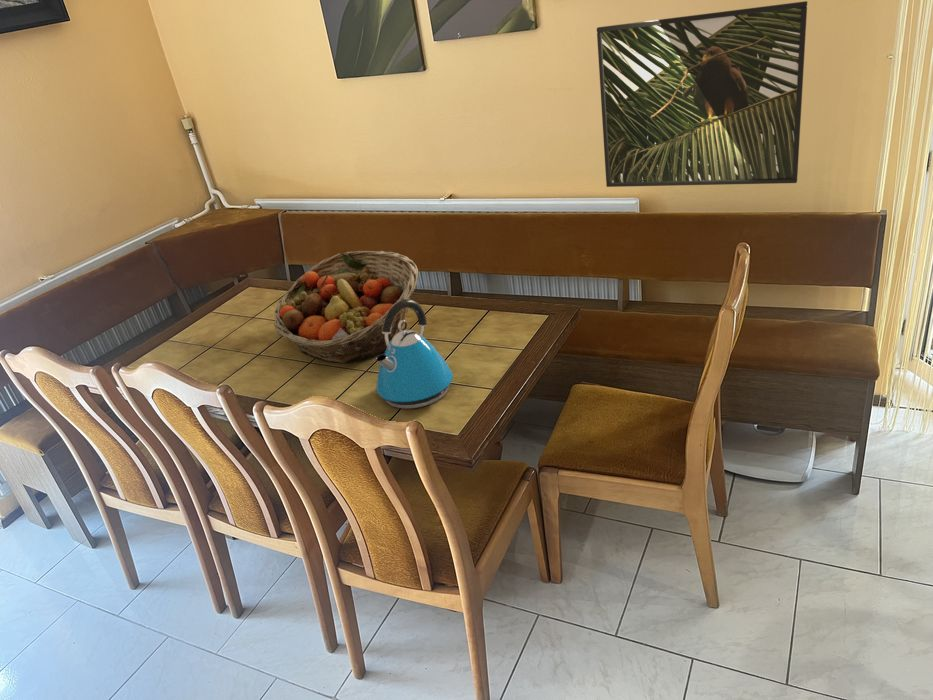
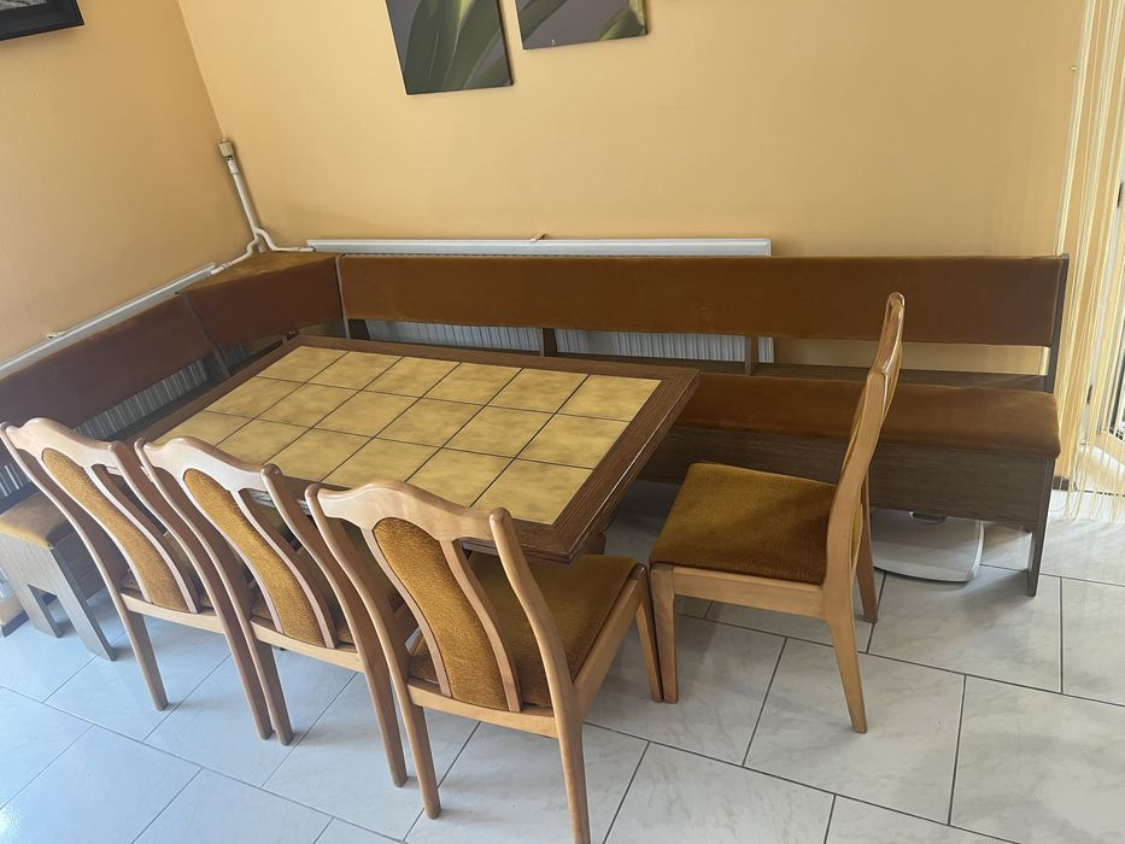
- kettle [375,298,454,410]
- fruit basket [273,250,419,364]
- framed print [596,0,808,188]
